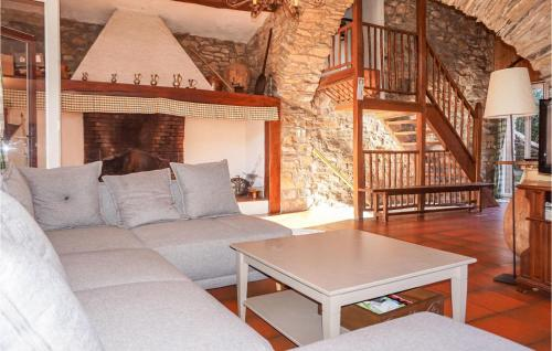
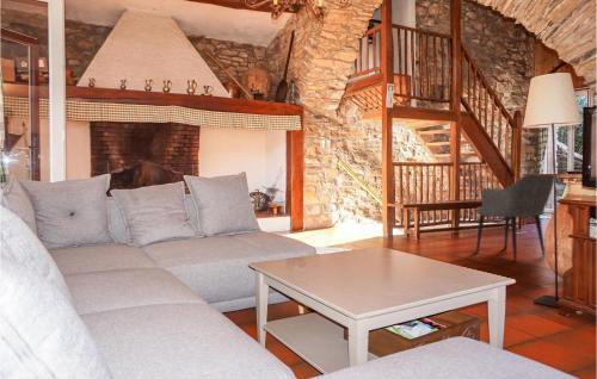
+ armchair [475,173,555,260]
